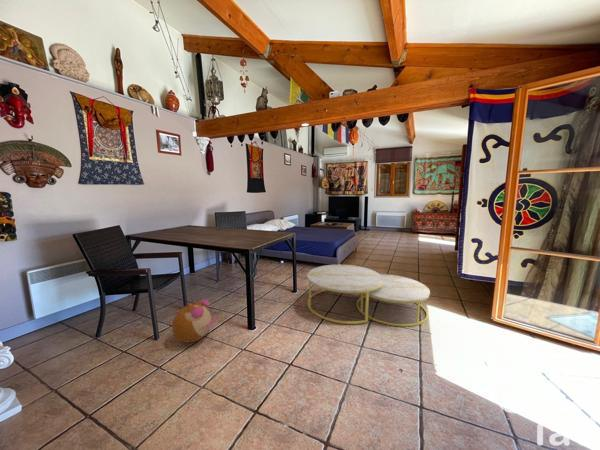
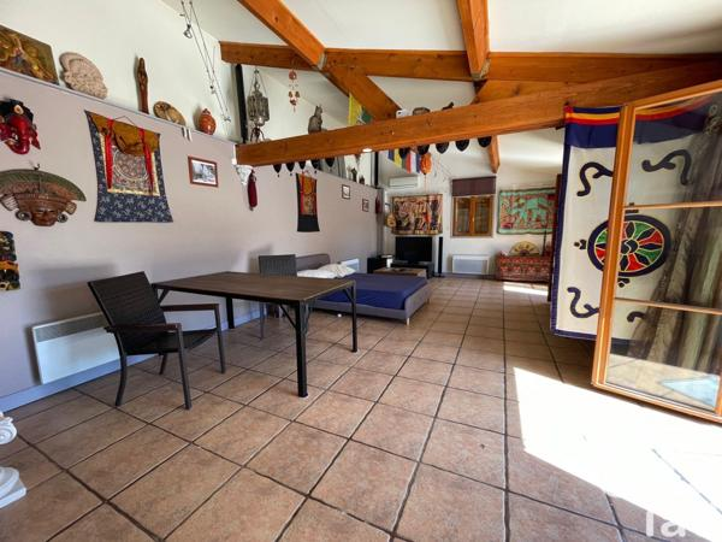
- coffee table [306,264,431,327]
- plush toy [171,299,216,344]
